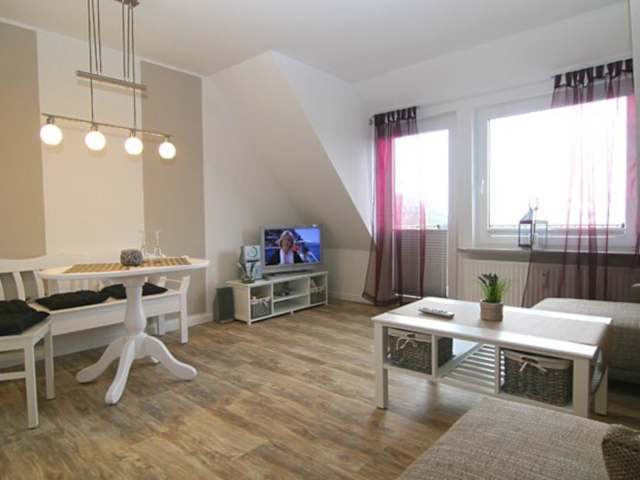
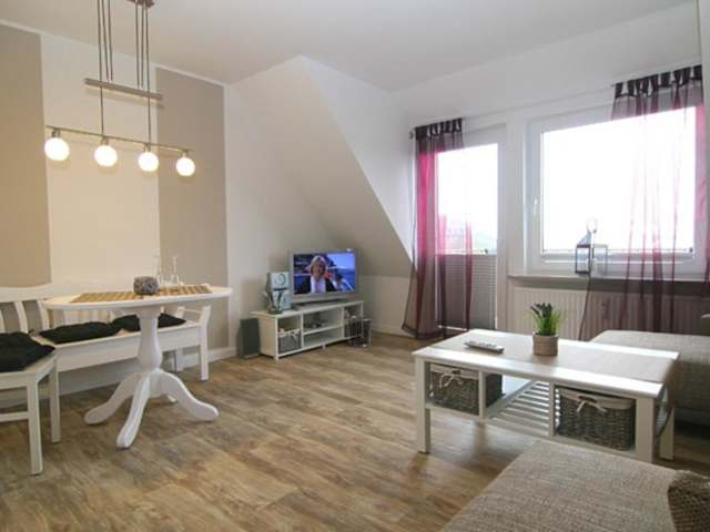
+ waste bin [346,315,373,348]
